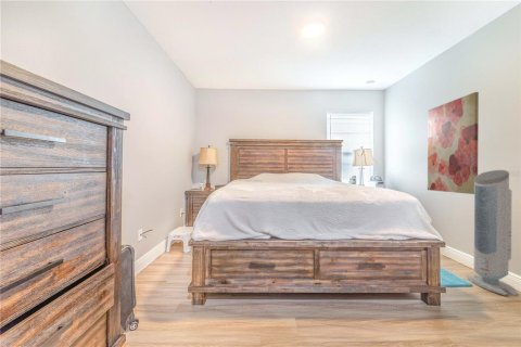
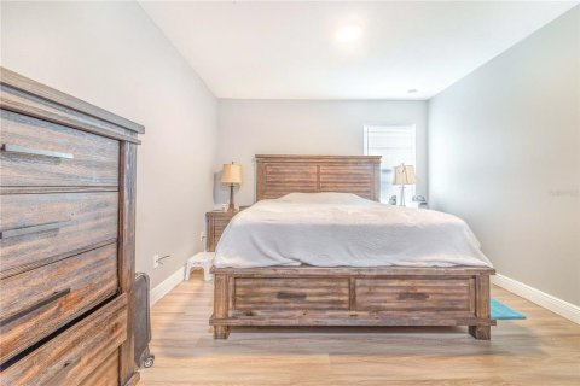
- wall art [427,91,480,195]
- air purifier [466,169,519,297]
